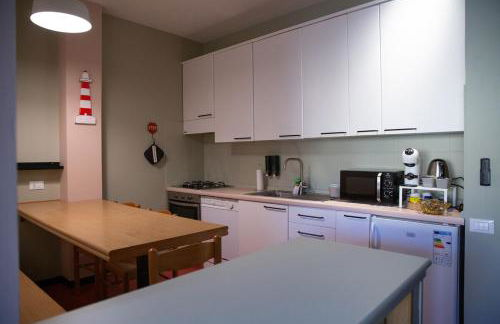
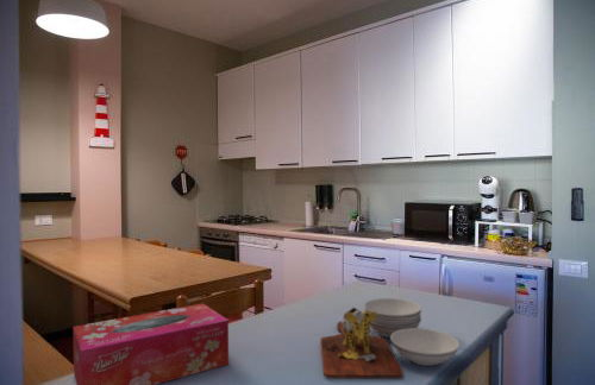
+ tissue box [71,303,230,385]
+ cutting board [319,297,461,380]
